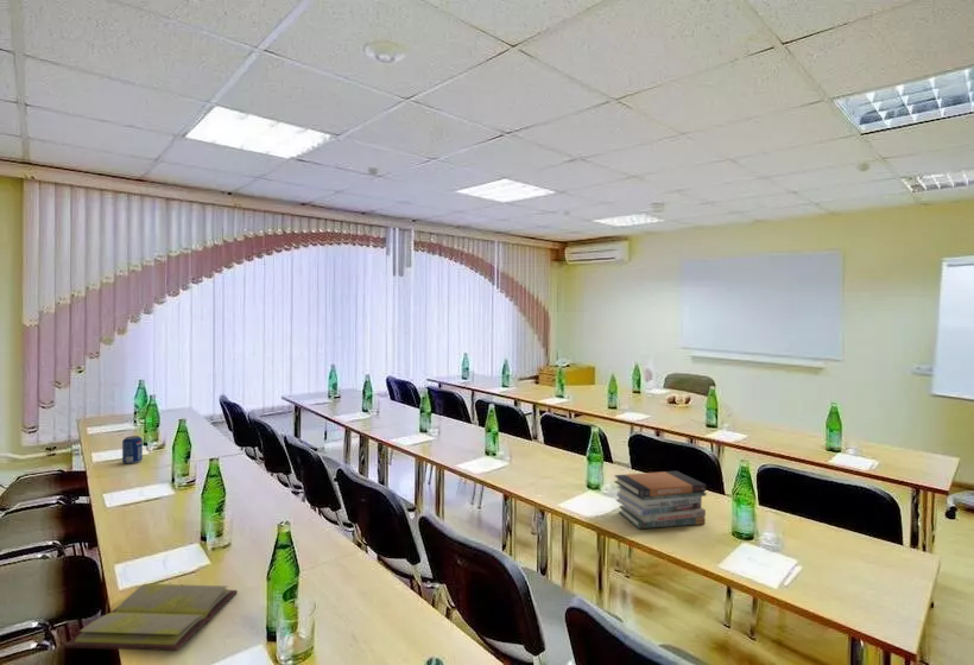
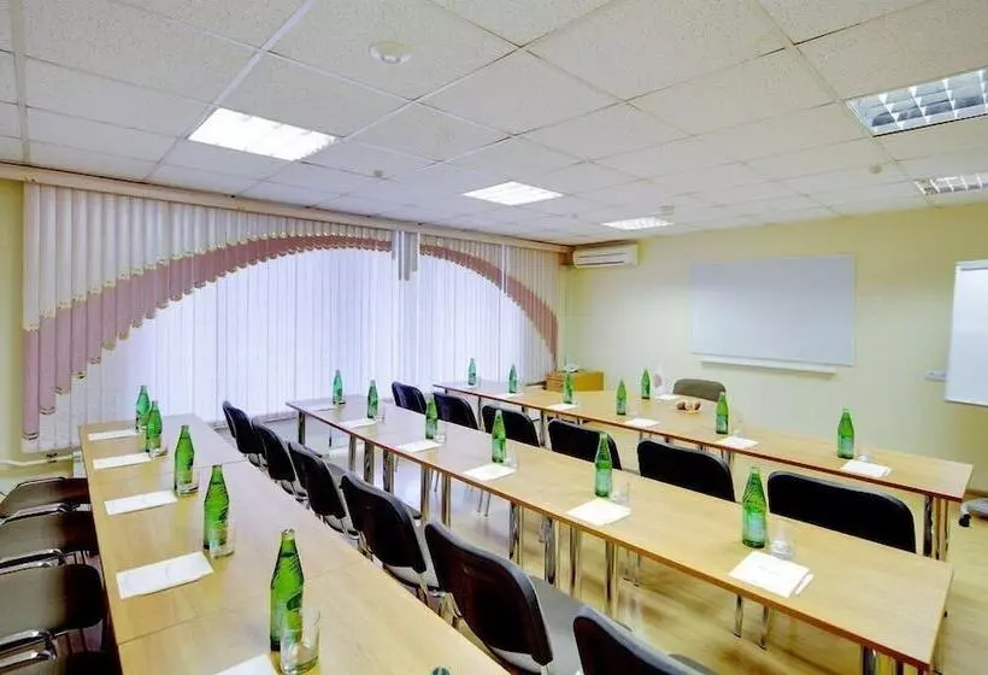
- beverage can [121,435,144,464]
- book stack [613,470,707,530]
- diary [64,583,239,652]
